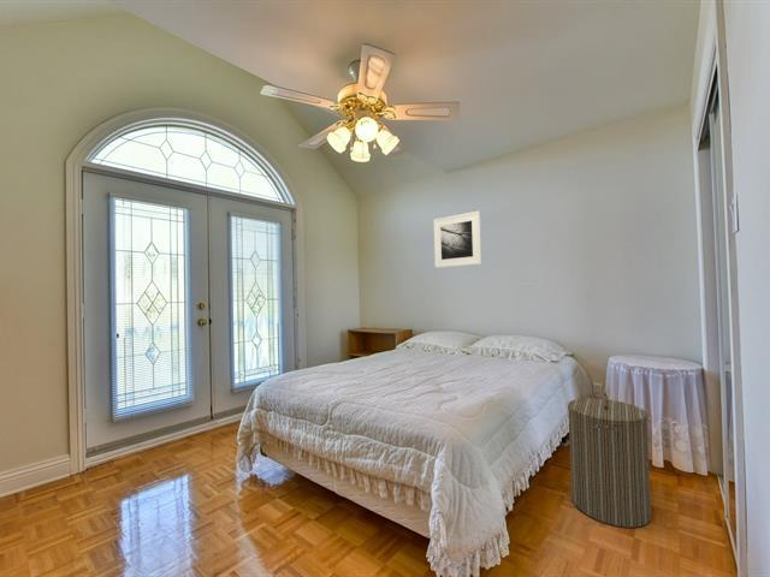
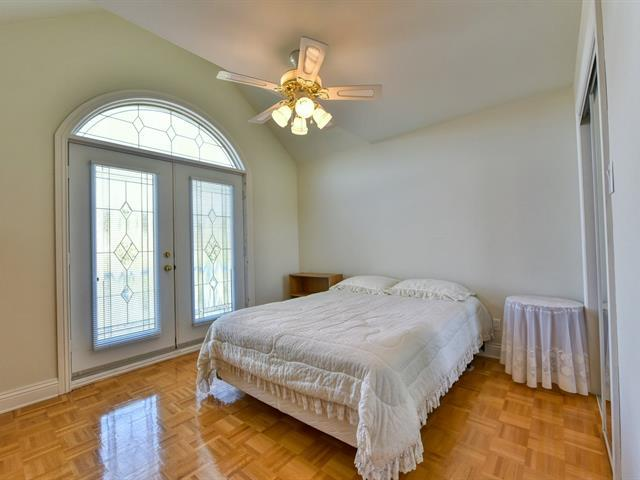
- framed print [432,210,482,269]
- laundry hamper [567,391,652,529]
